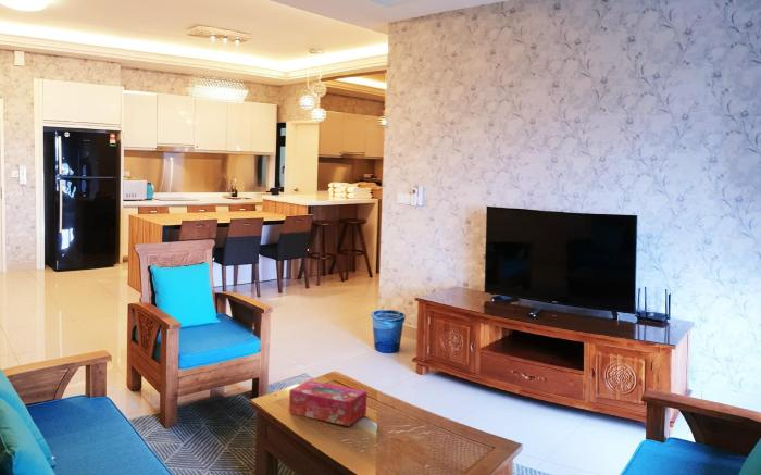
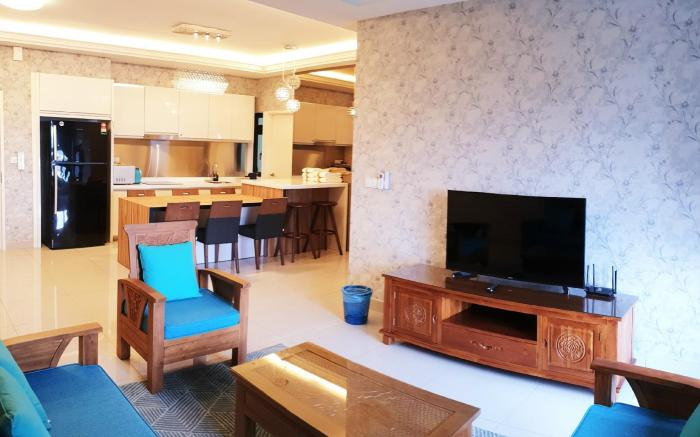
- tissue box [288,379,367,427]
